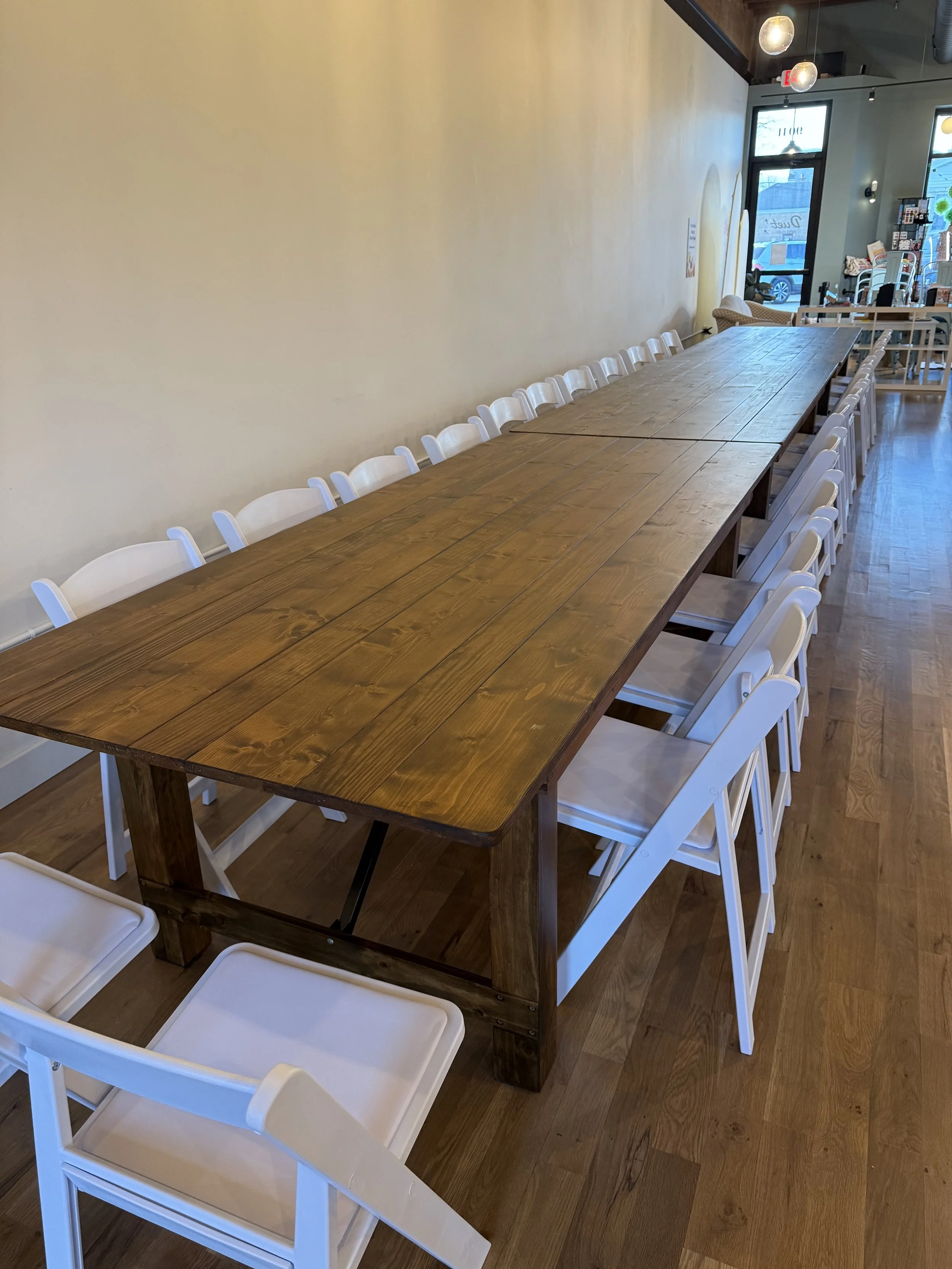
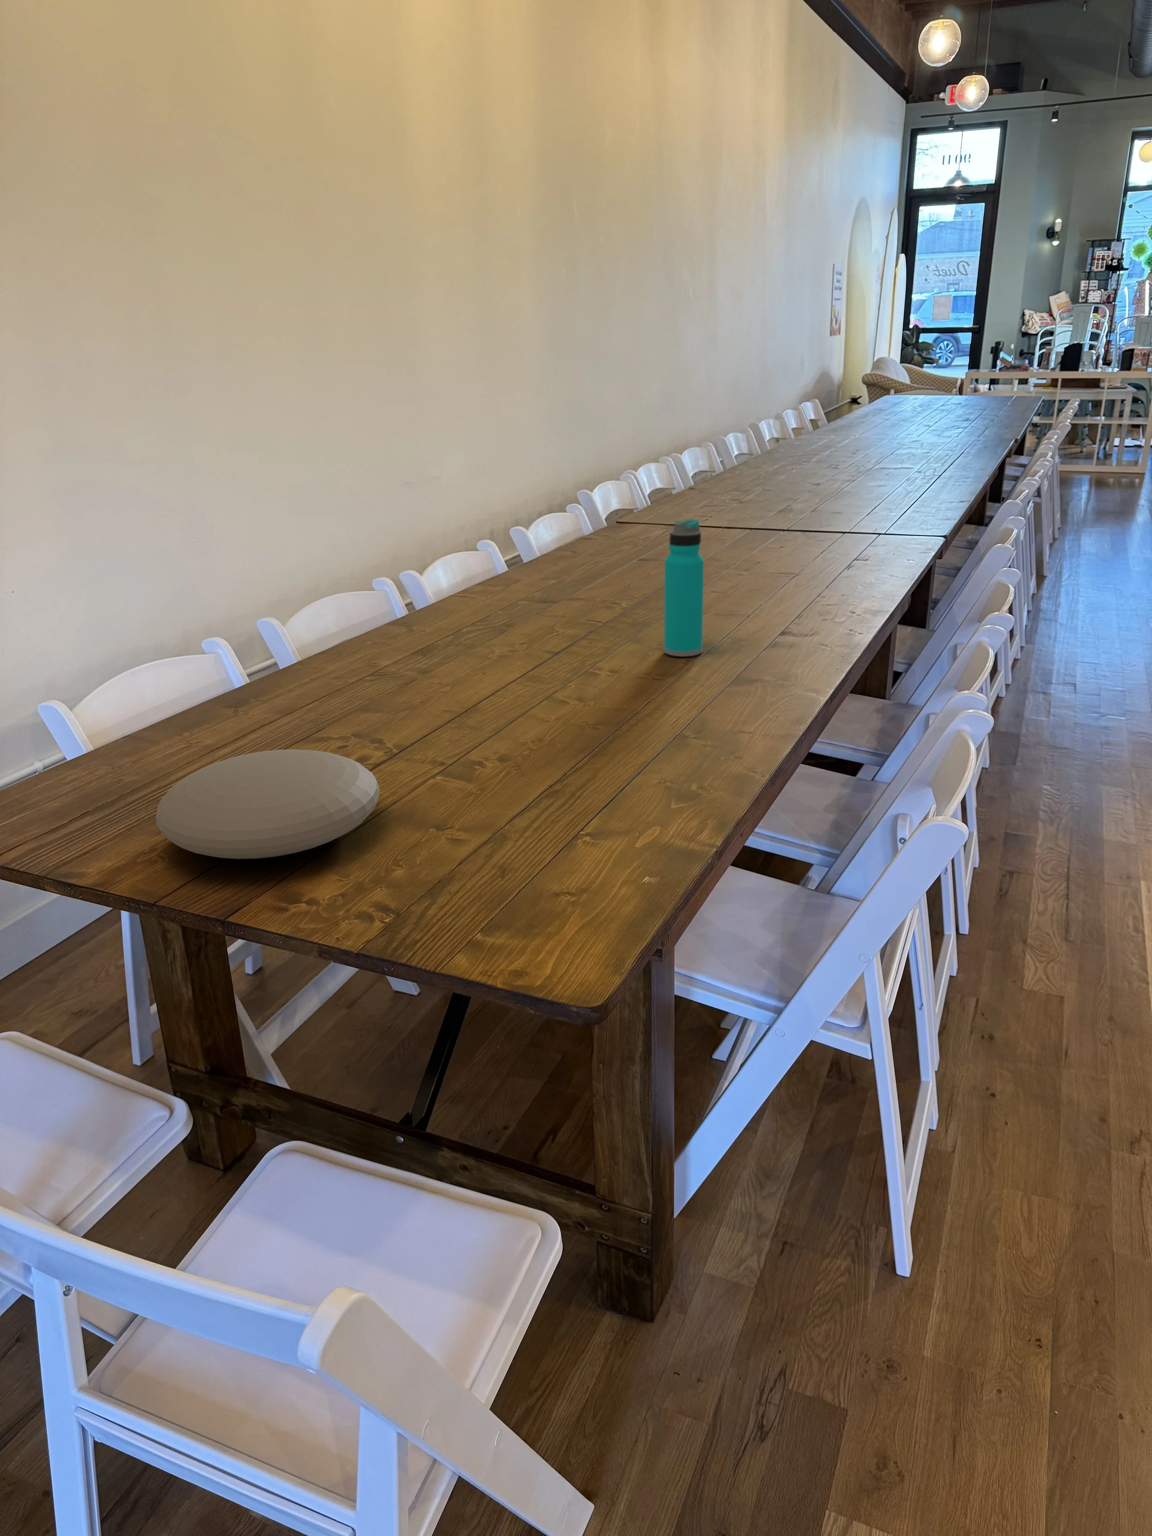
+ water bottle [663,519,704,657]
+ plate [156,749,380,859]
